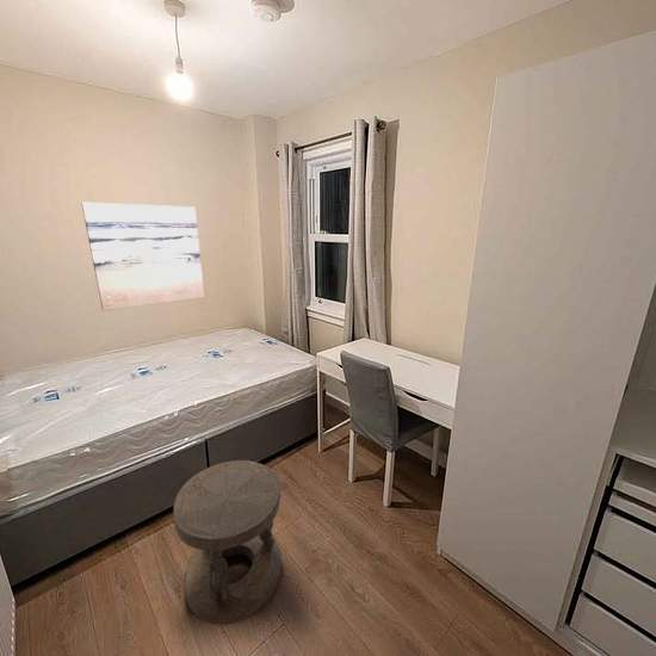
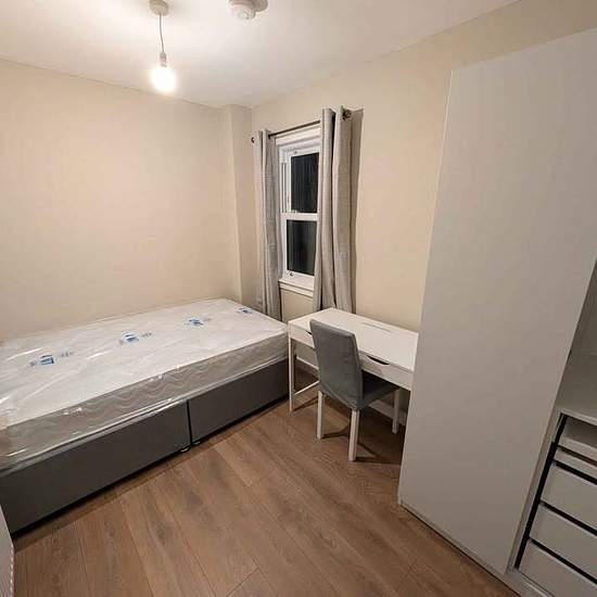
- wall art [80,202,205,311]
- stool [172,459,283,625]
